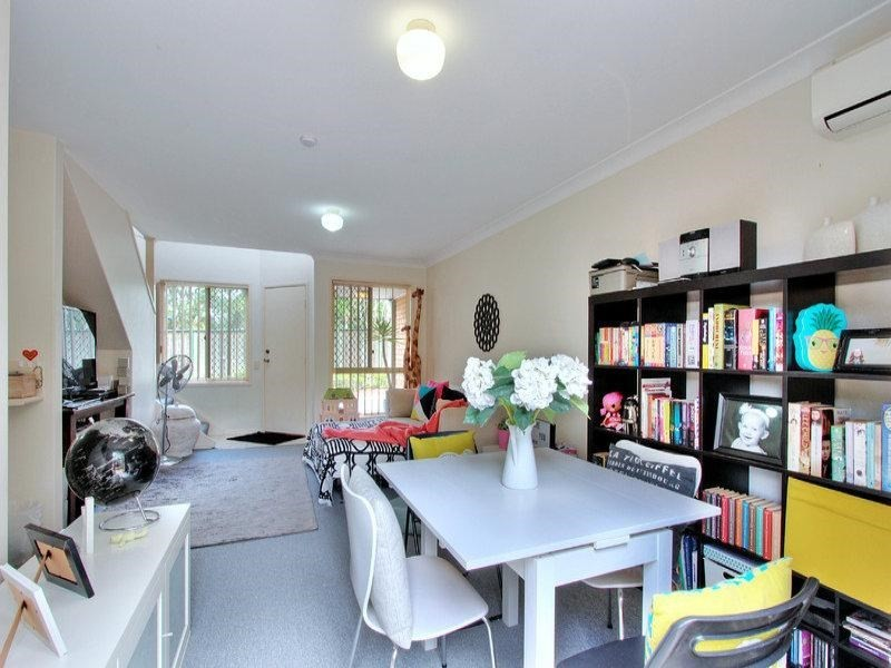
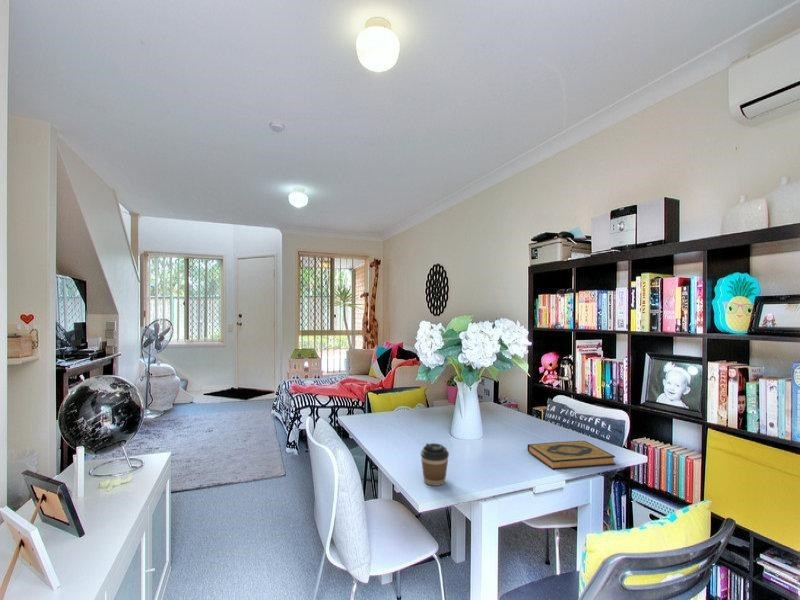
+ hardback book [526,440,616,471]
+ coffee cup [420,442,450,487]
